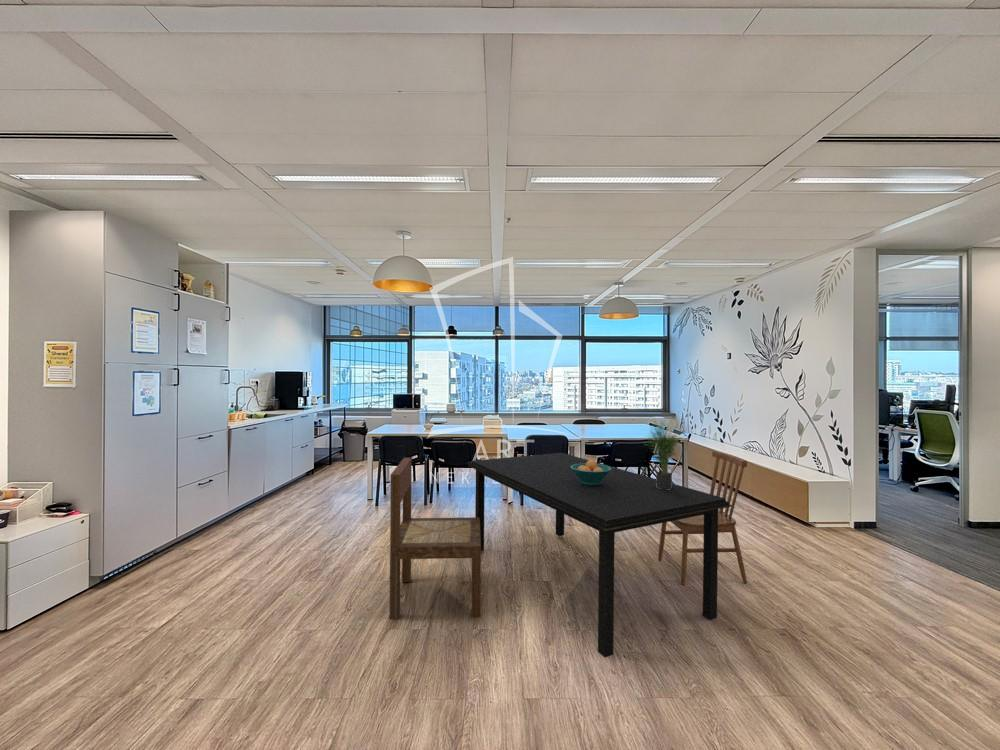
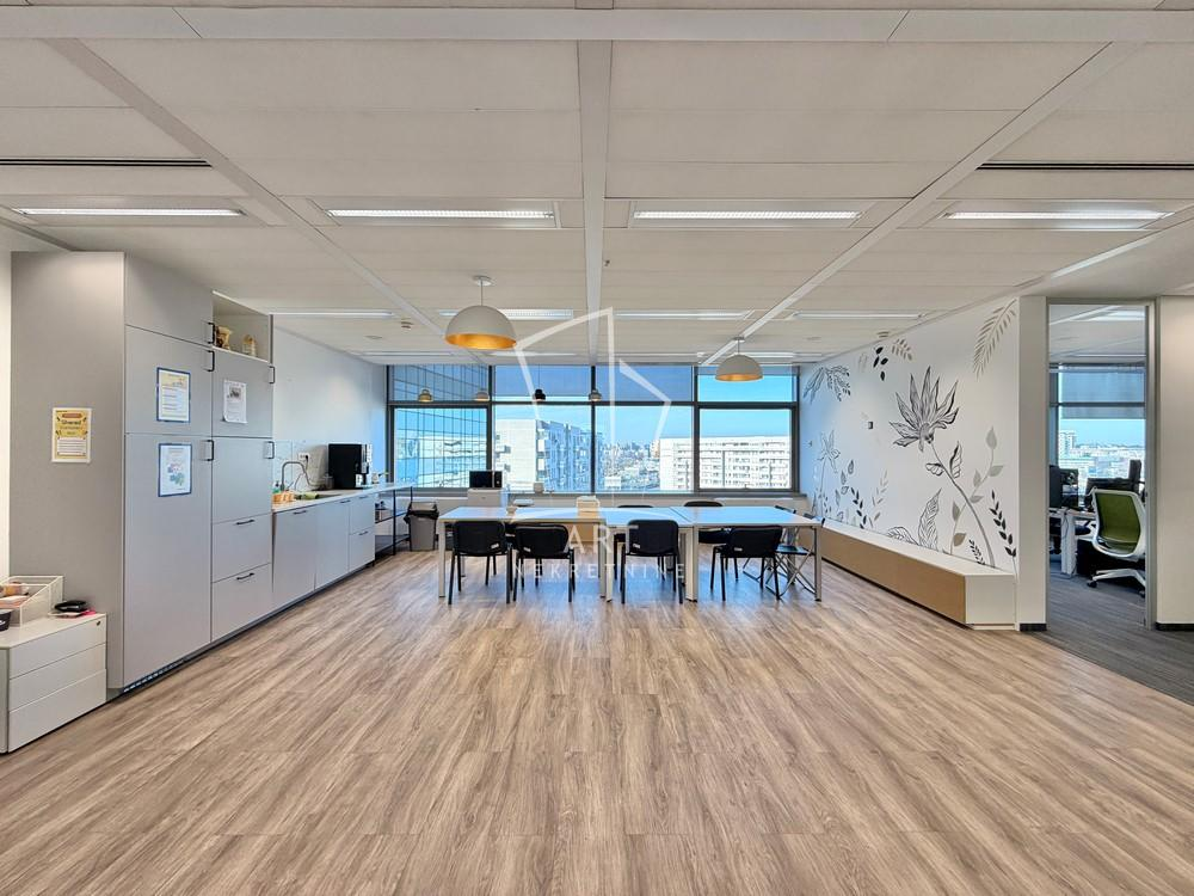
- dining chair [657,450,748,586]
- potted plant [643,413,687,490]
- fruit bowl [571,459,611,485]
- dining table [467,452,732,658]
- dining chair [389,457,482,621]
